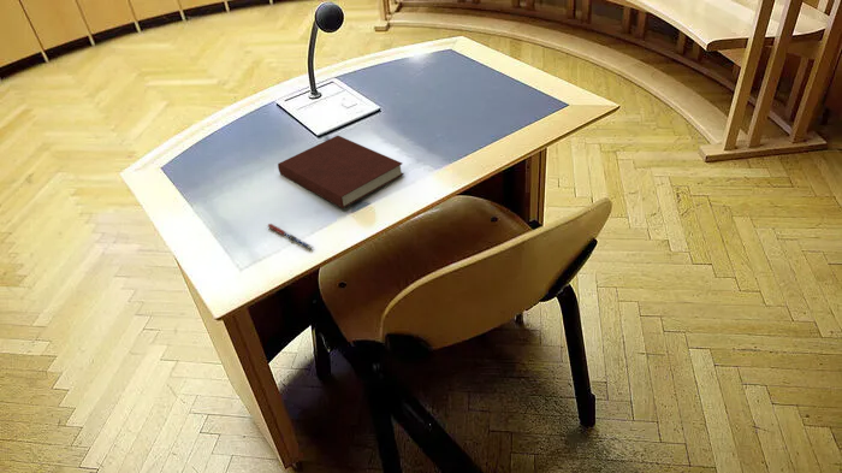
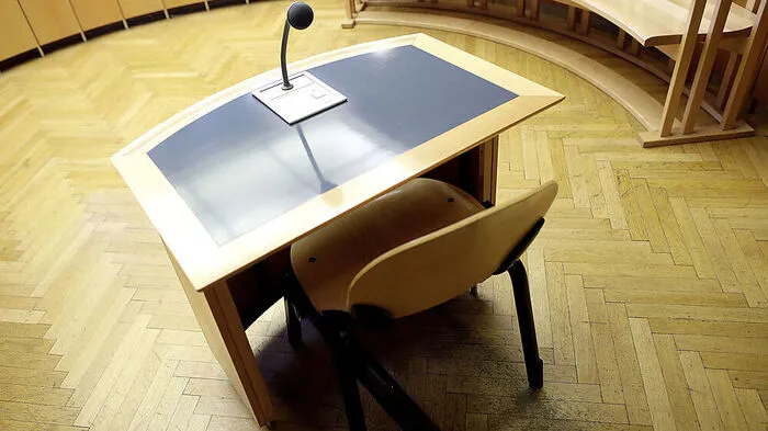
- notebook [277,135,405,209]
- pen [266,223,314,250]
